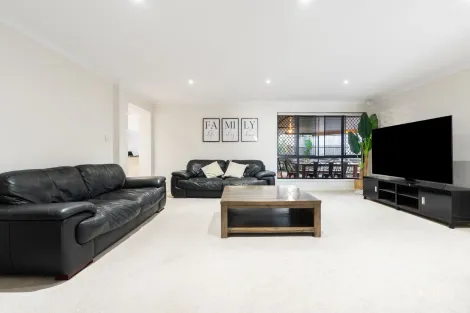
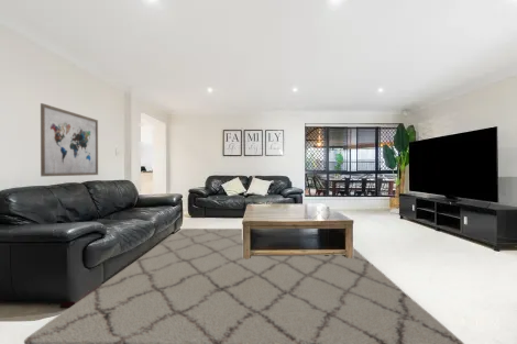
+ rug [23,228,465,344]
+ wall art [40,102,99,177]
